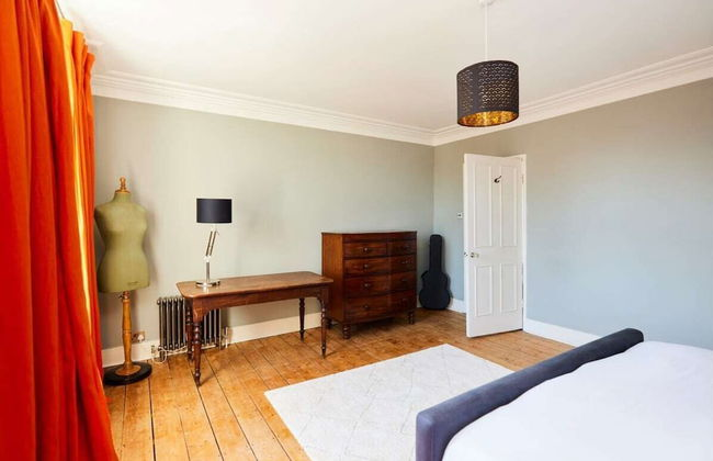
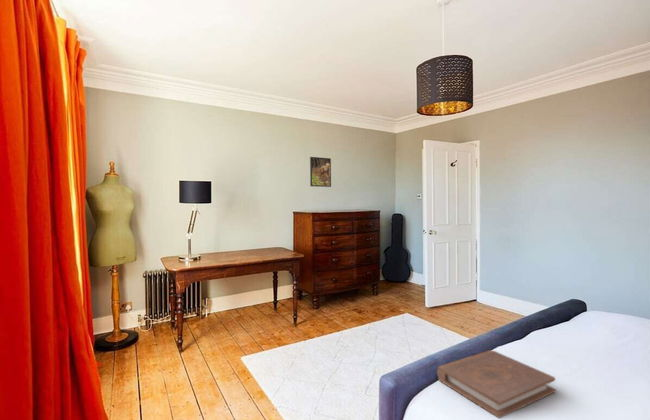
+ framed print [309,156,332,188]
+ book [436,349,556,419]
